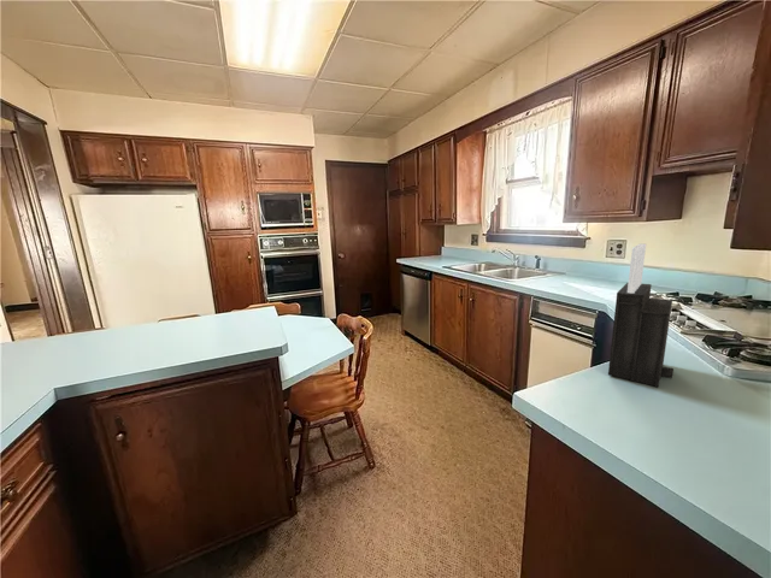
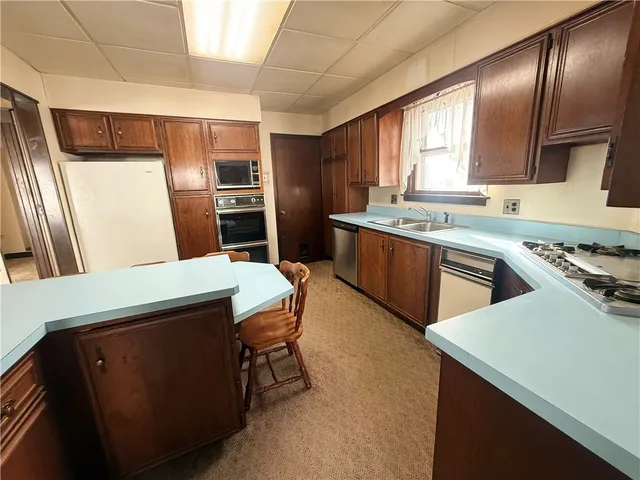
- knife block [607,242,675,388]
